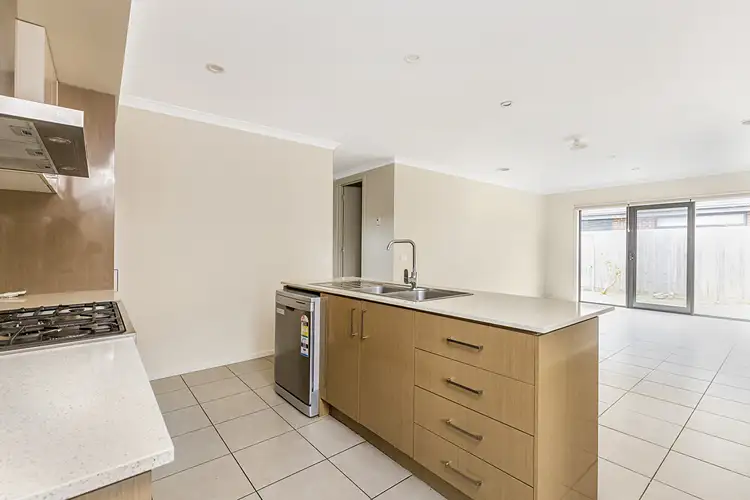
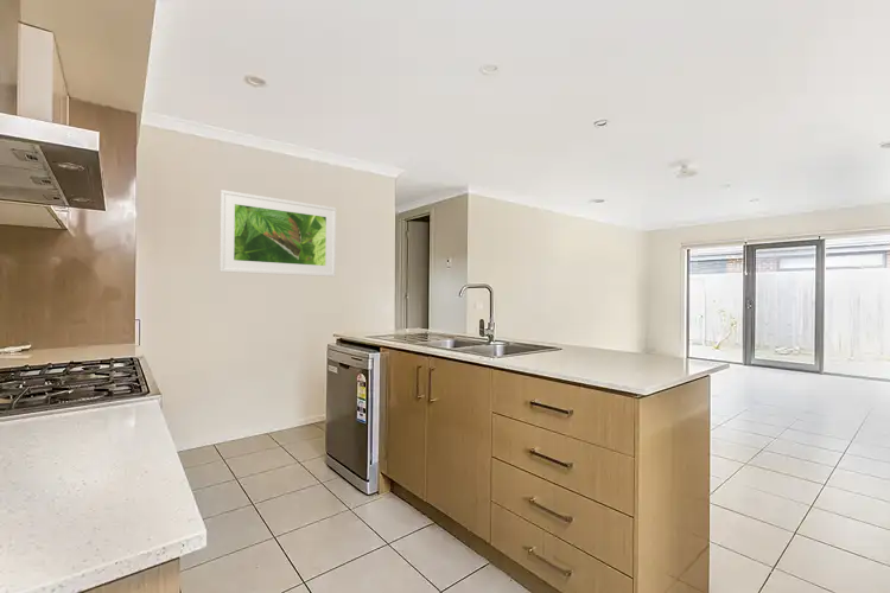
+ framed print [218,189,337,278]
